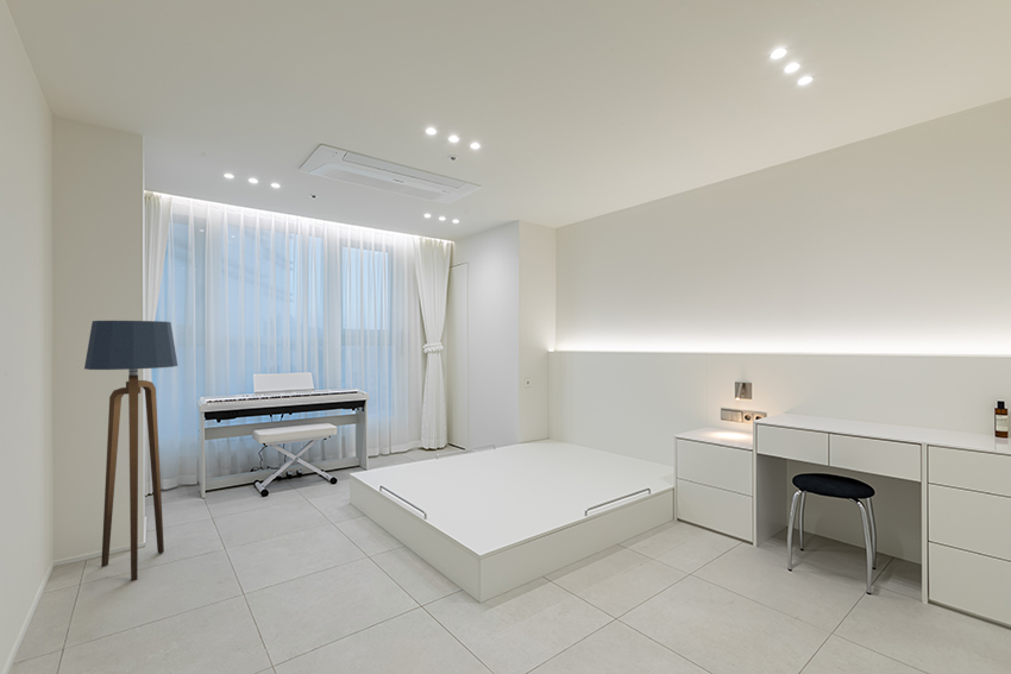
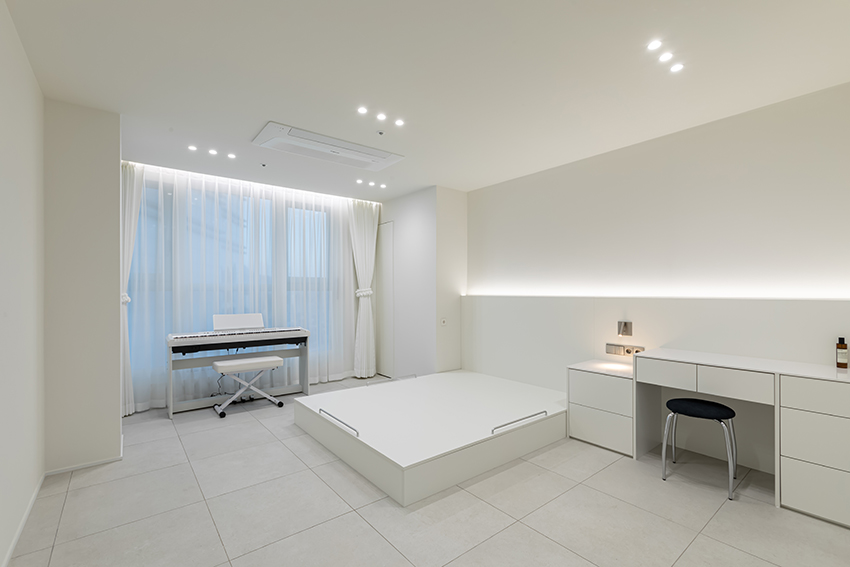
- floor lamp [83,320,178,582]
